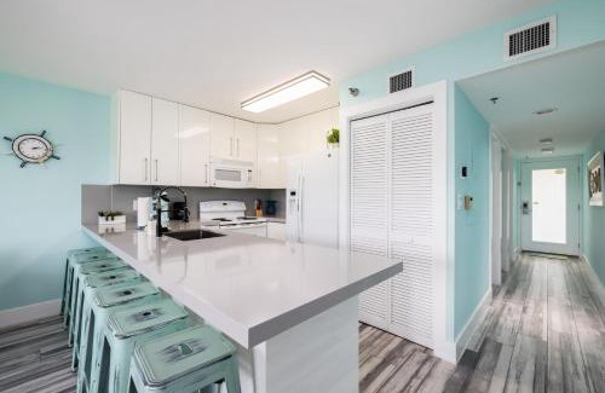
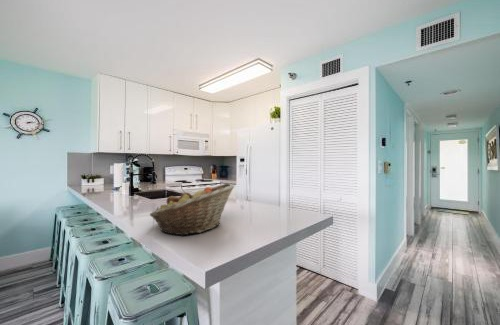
+ fruit basket [149,182,235,237]
